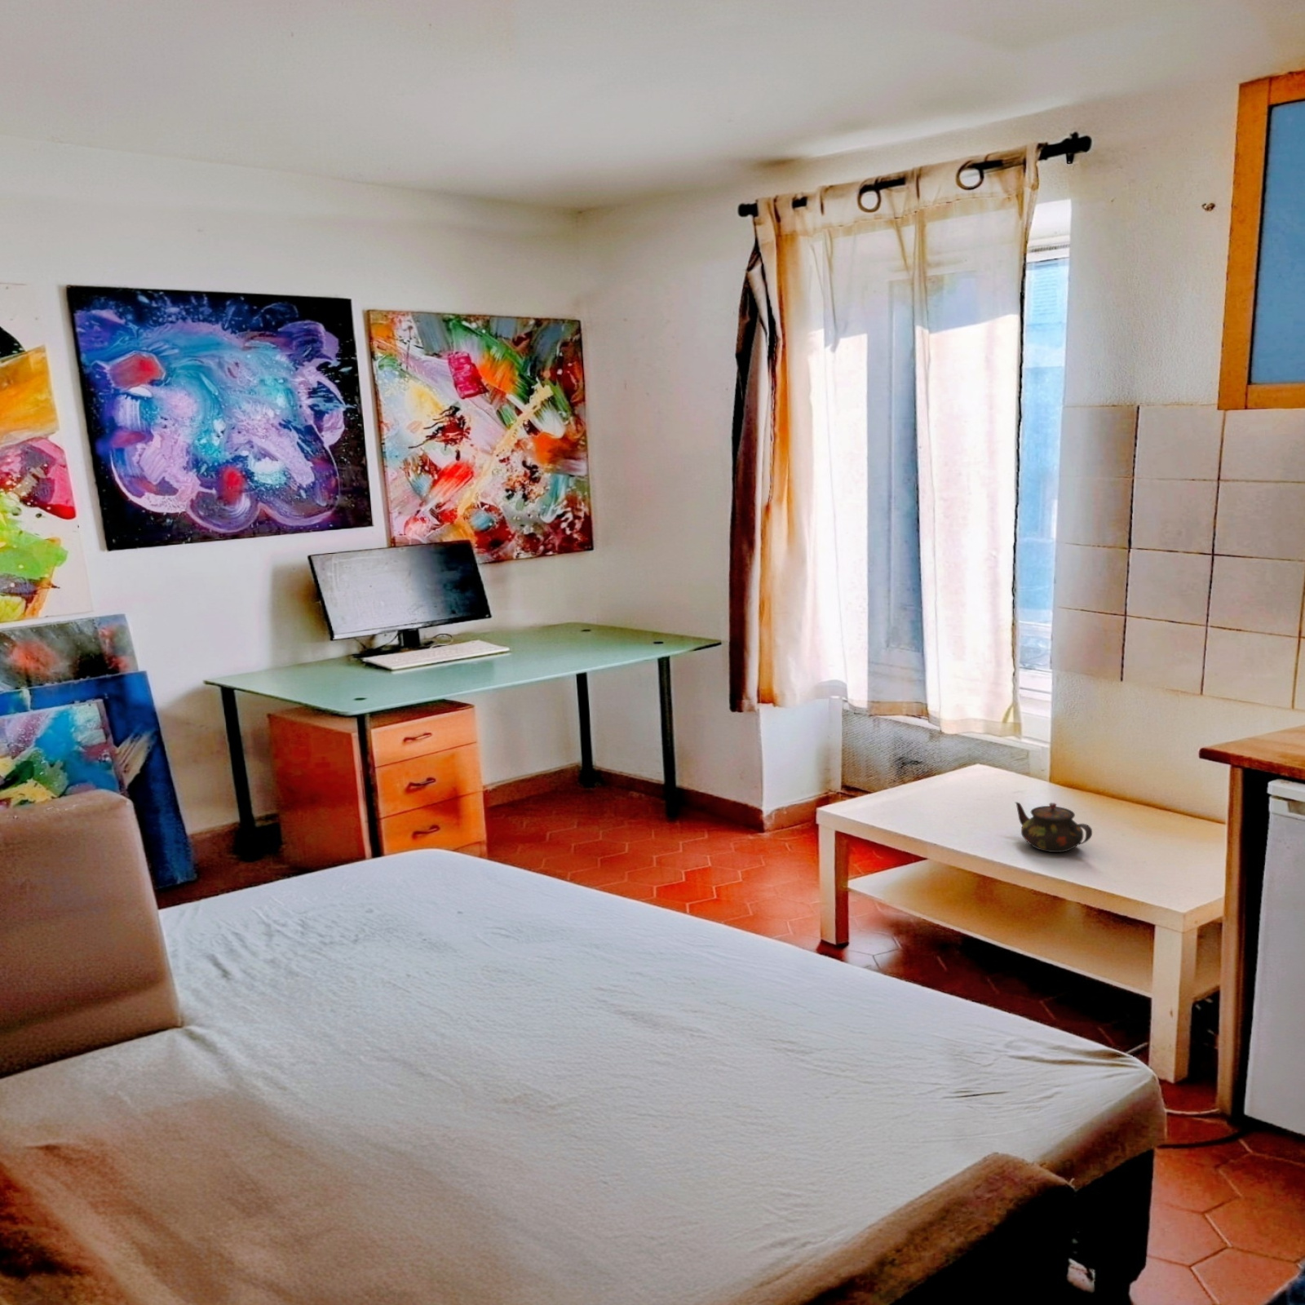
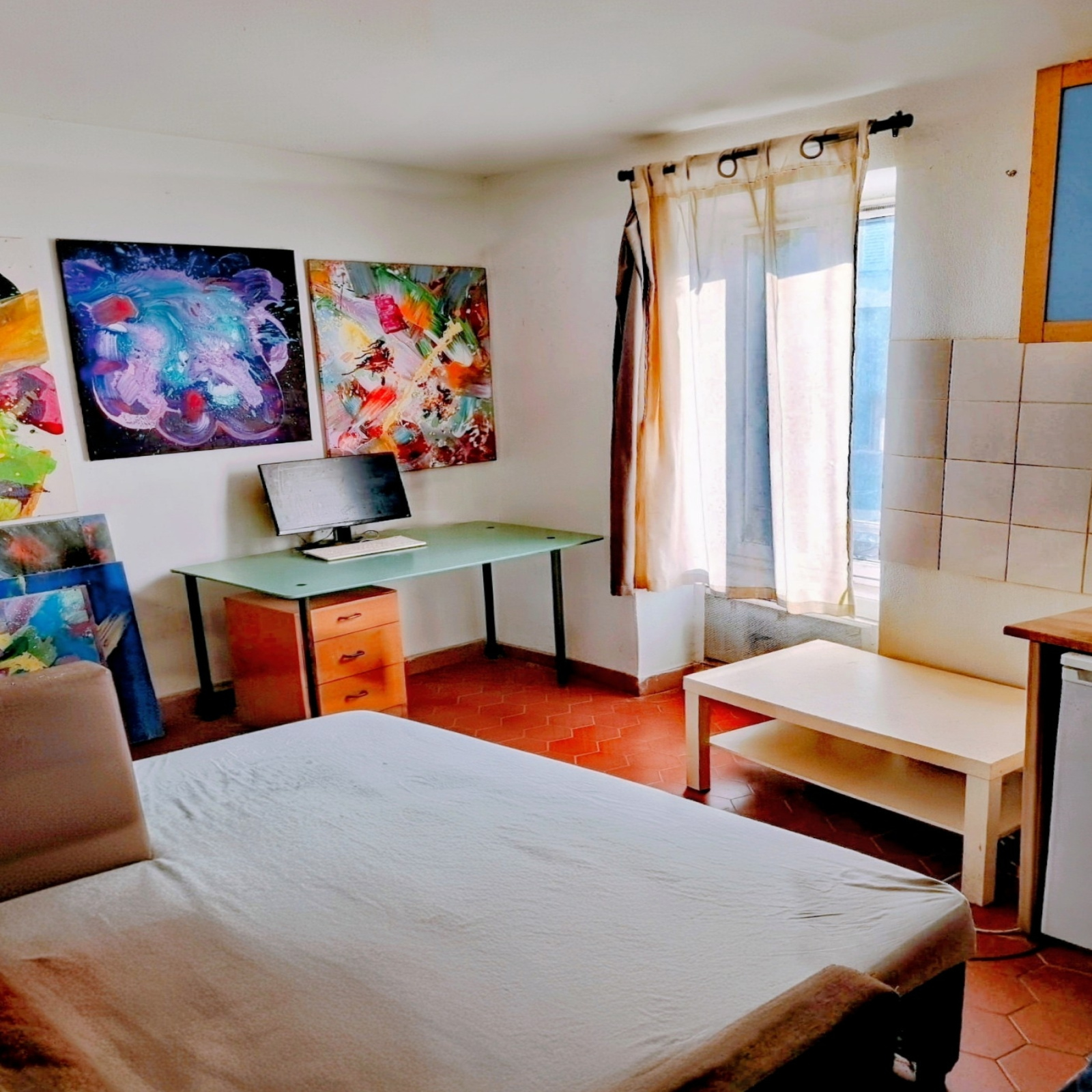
- teapot [1015,801,1093,853]
